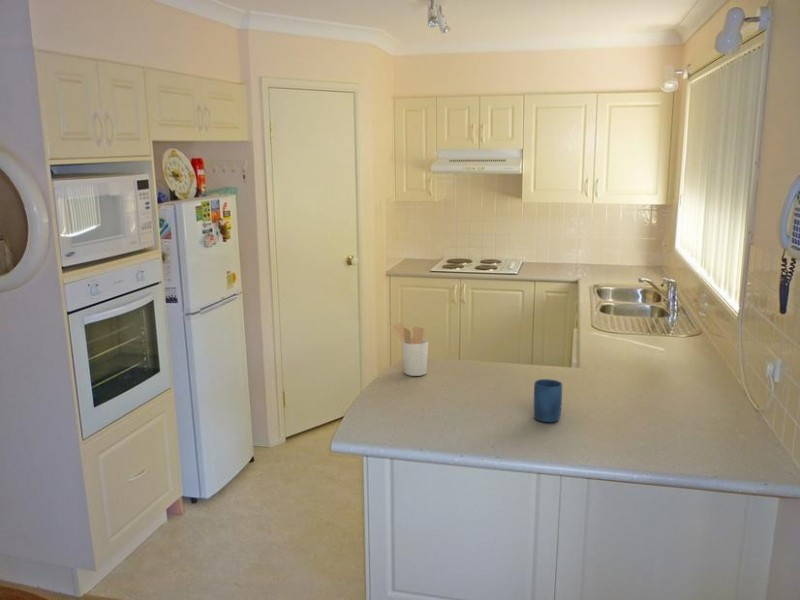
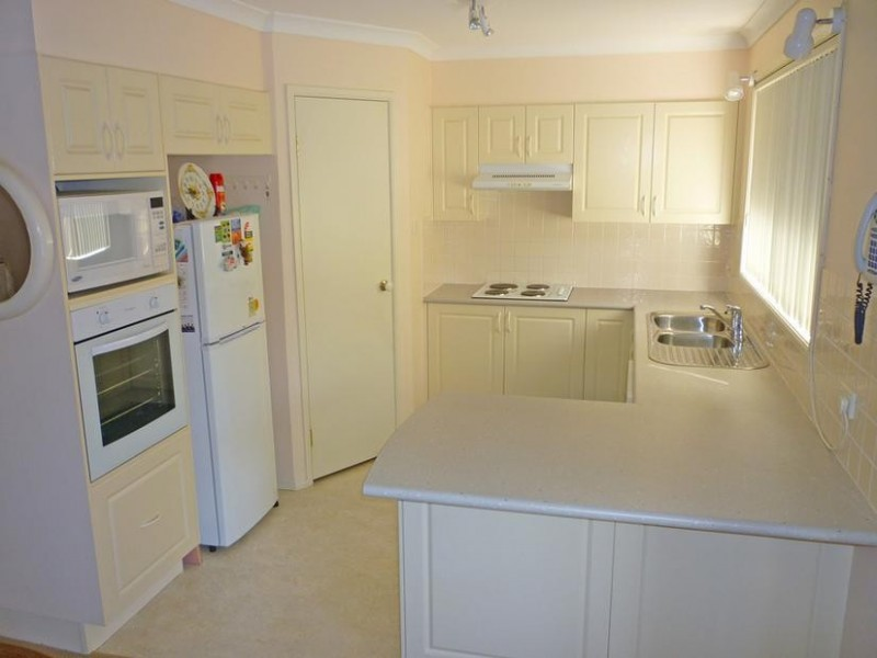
- utensil holder [388,322,430,377]
- mug [533,378,563,423]
